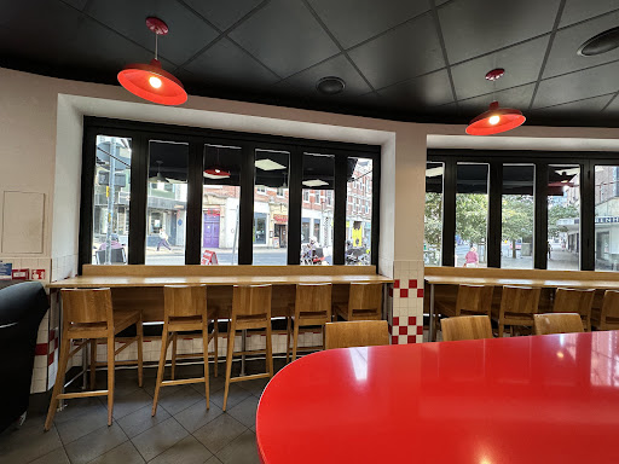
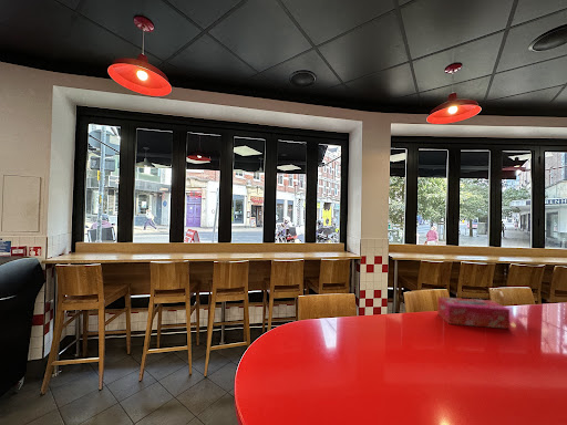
+ tissue box [436,296,511,330]
